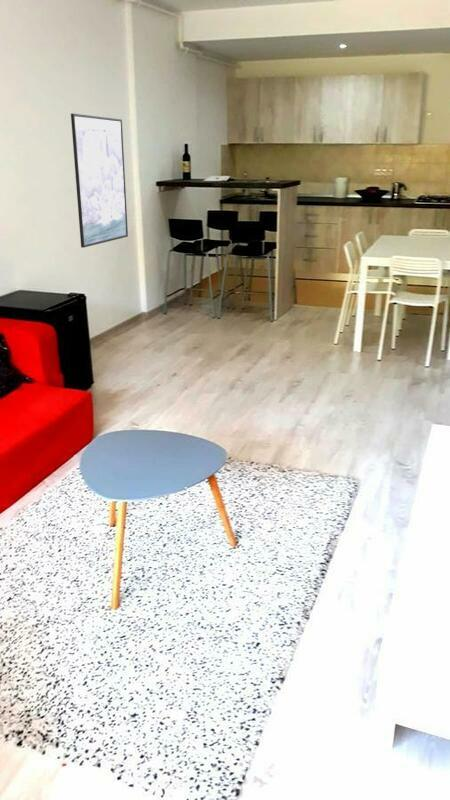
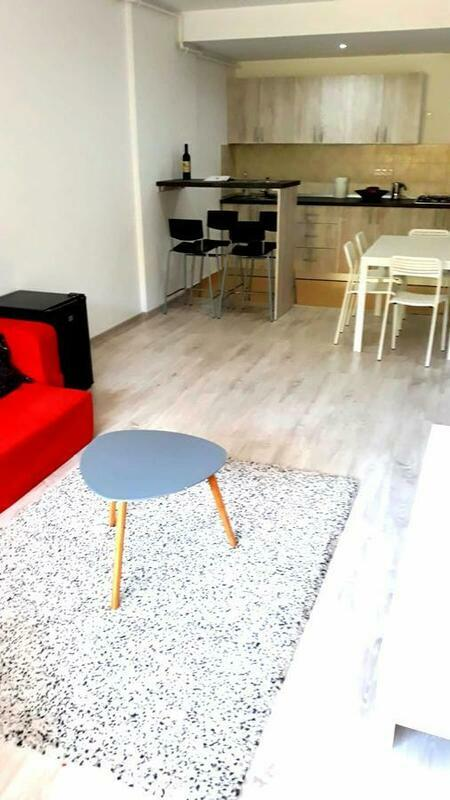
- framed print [70,113,129,249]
